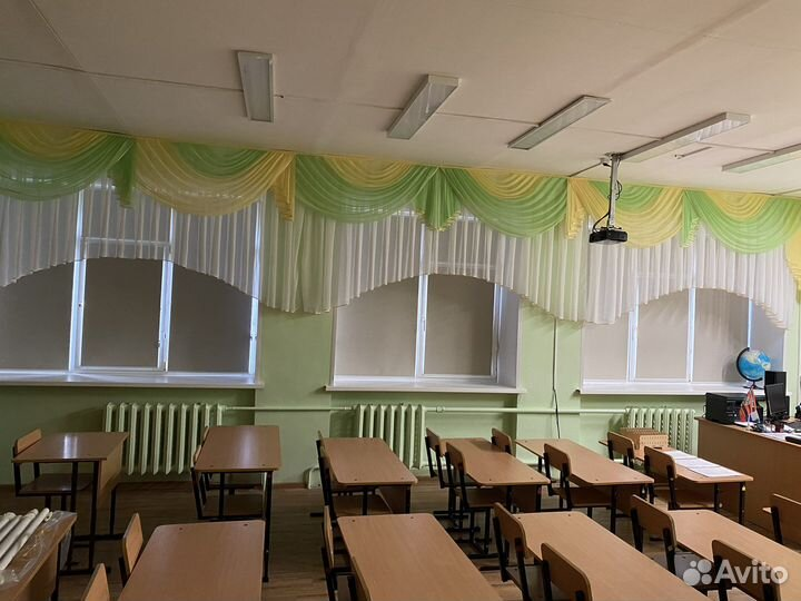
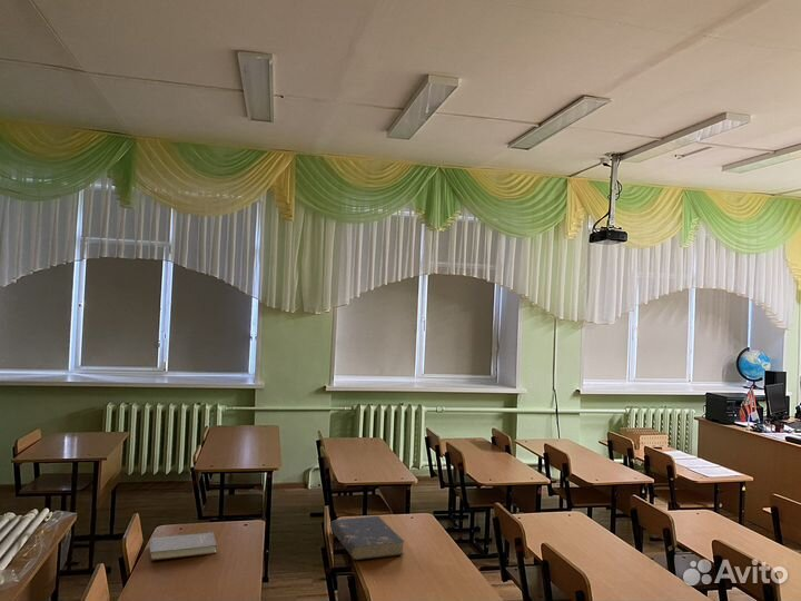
+ book [149,531,218,561]
+ book [329,515,406,561]
